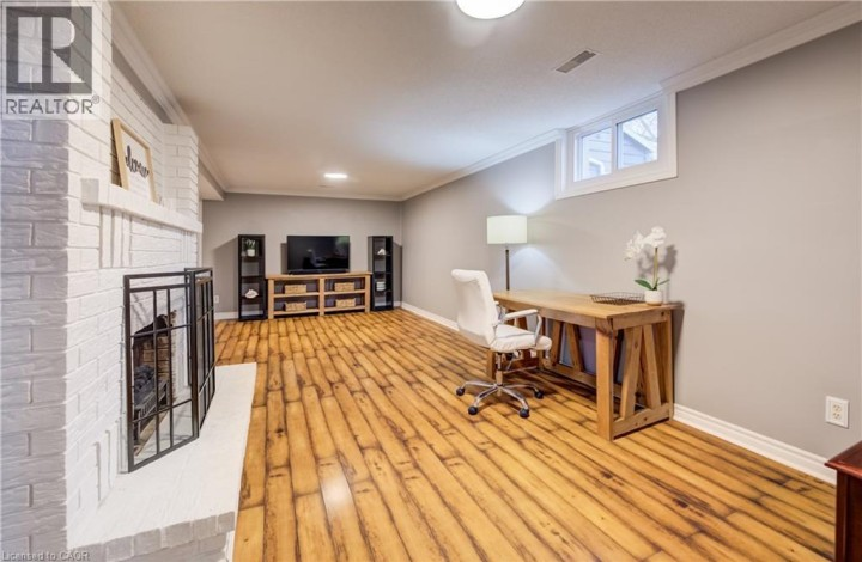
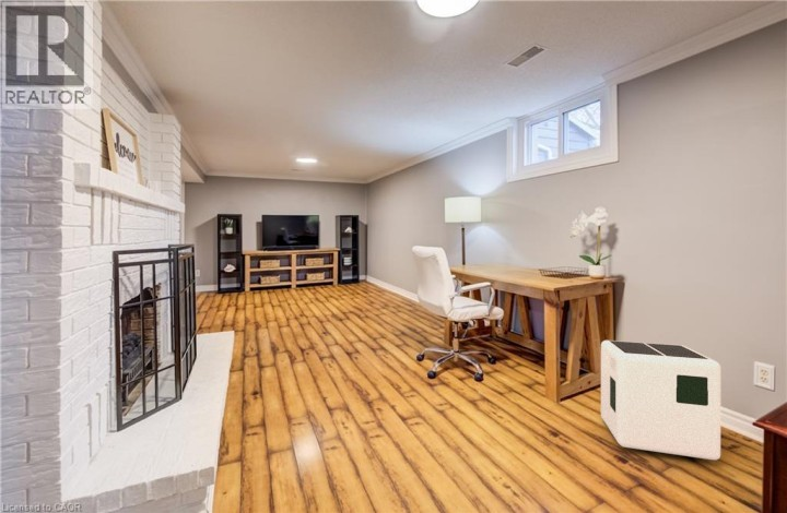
+ air purifier [600,339,721,461]
